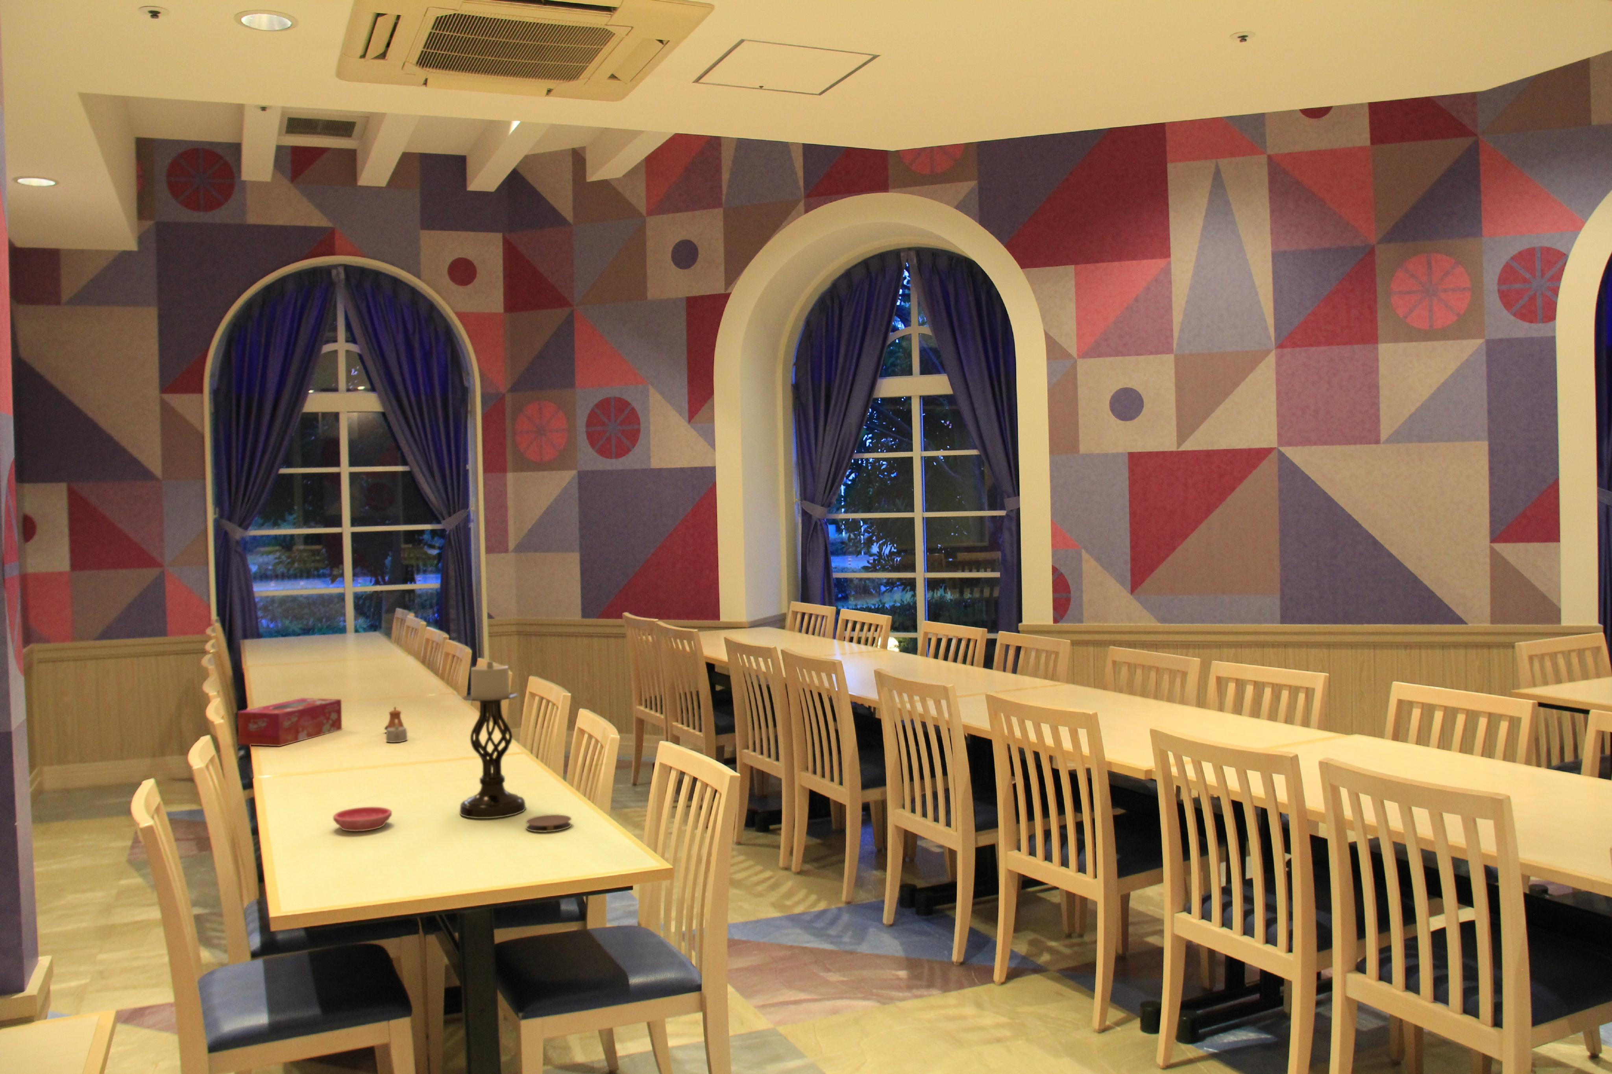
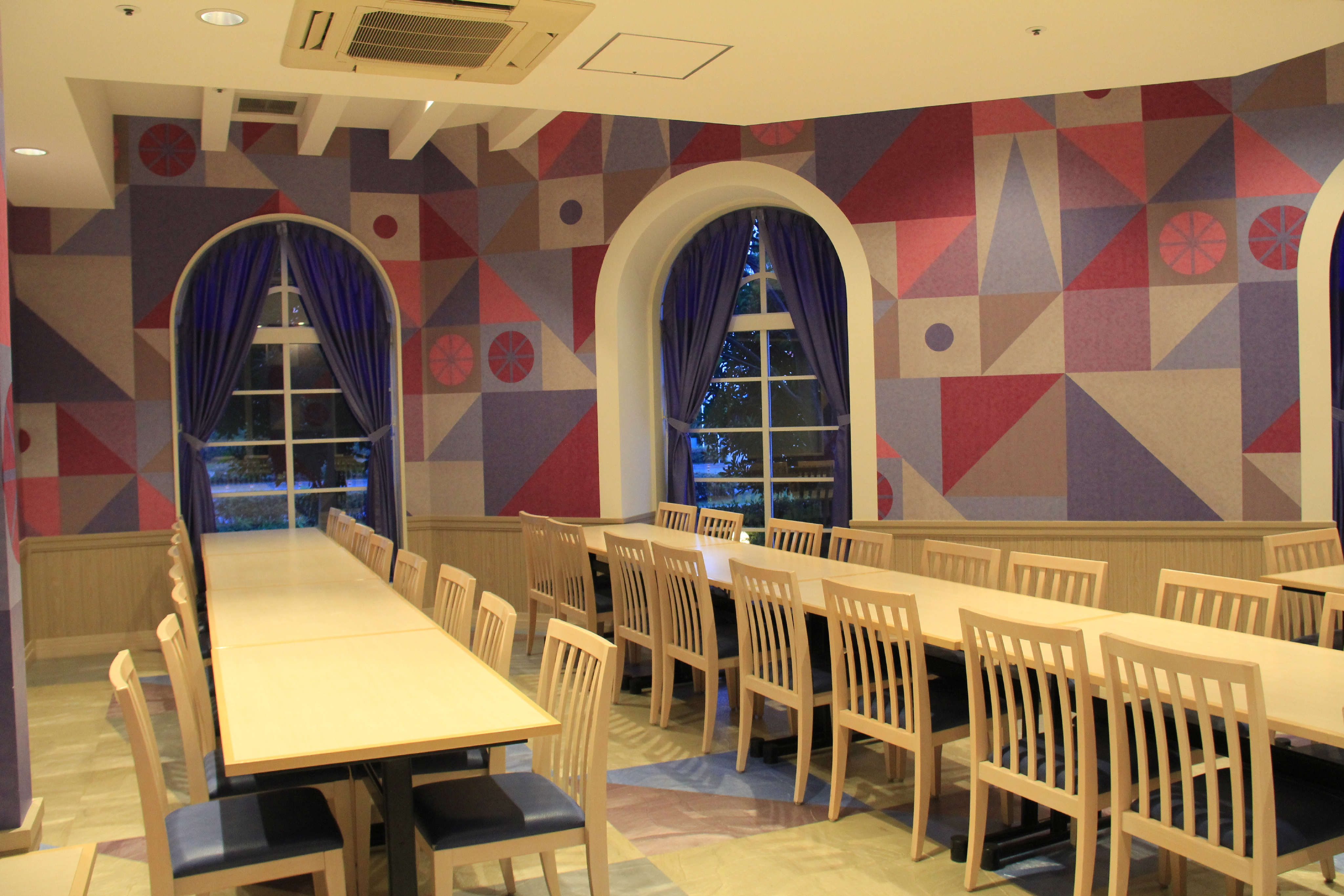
- candle holder [459,660,527,819]
- saucer [333,807,392,832]
- tissue box [237,698,342,747]
- coaster [525,814,572,833]
- teapot [384,706,408,743]
